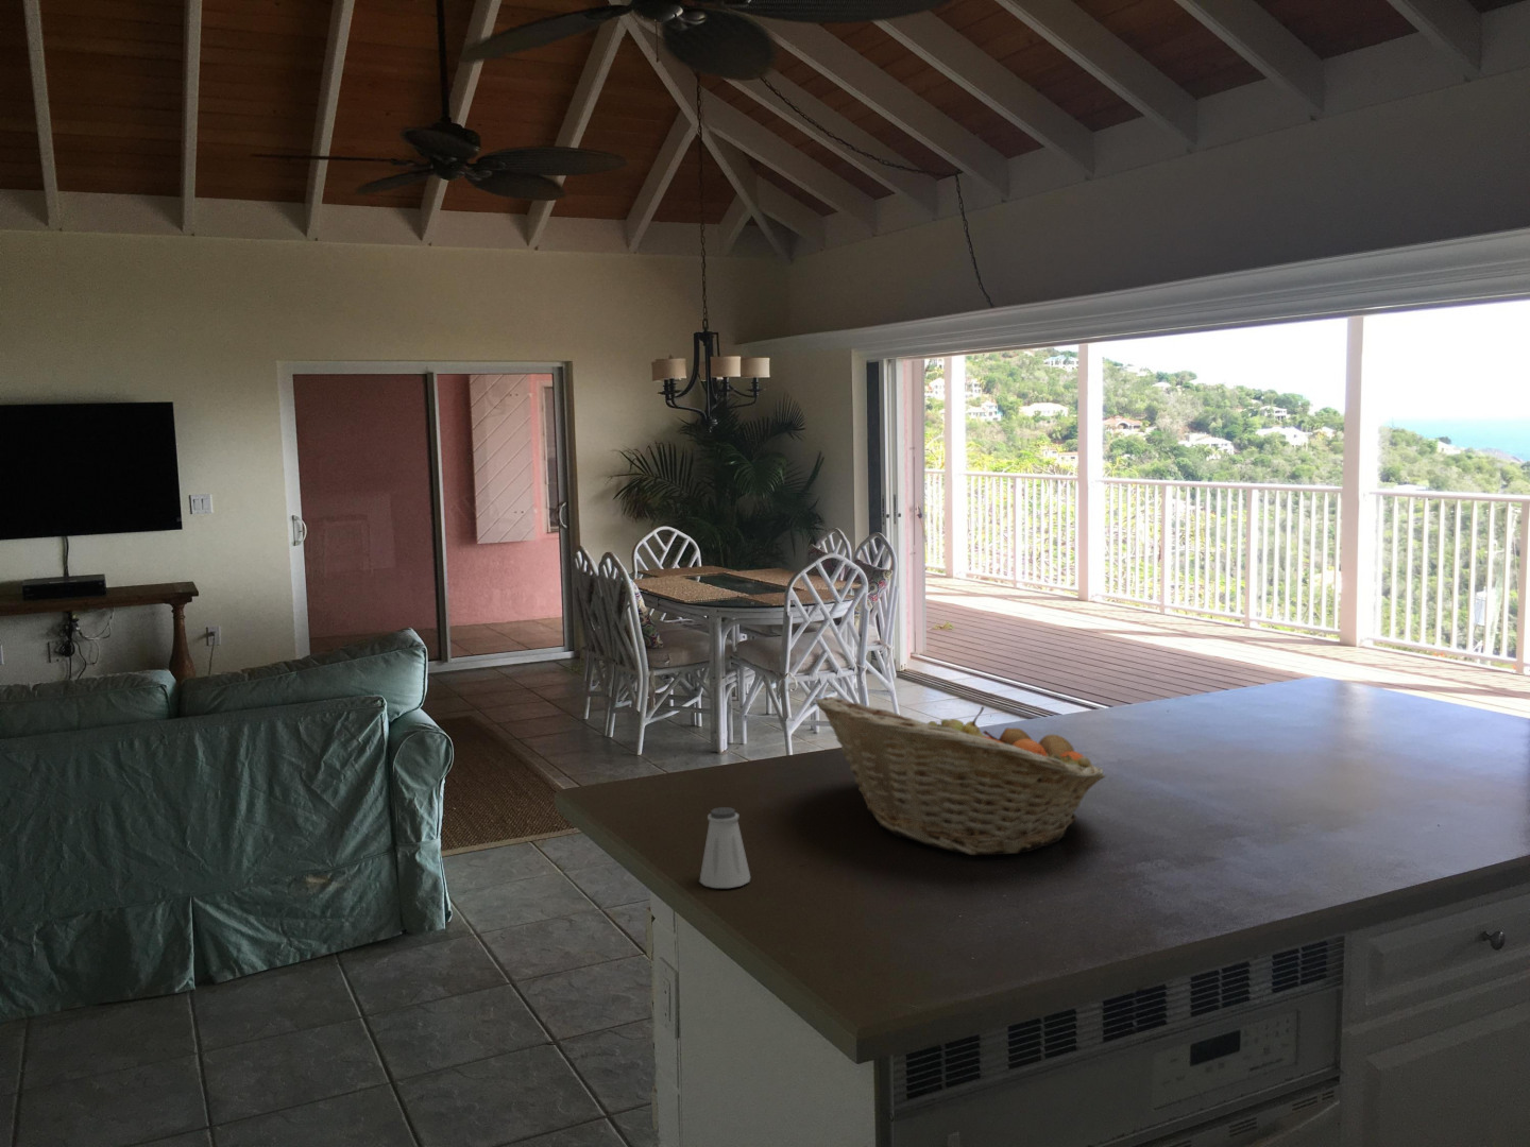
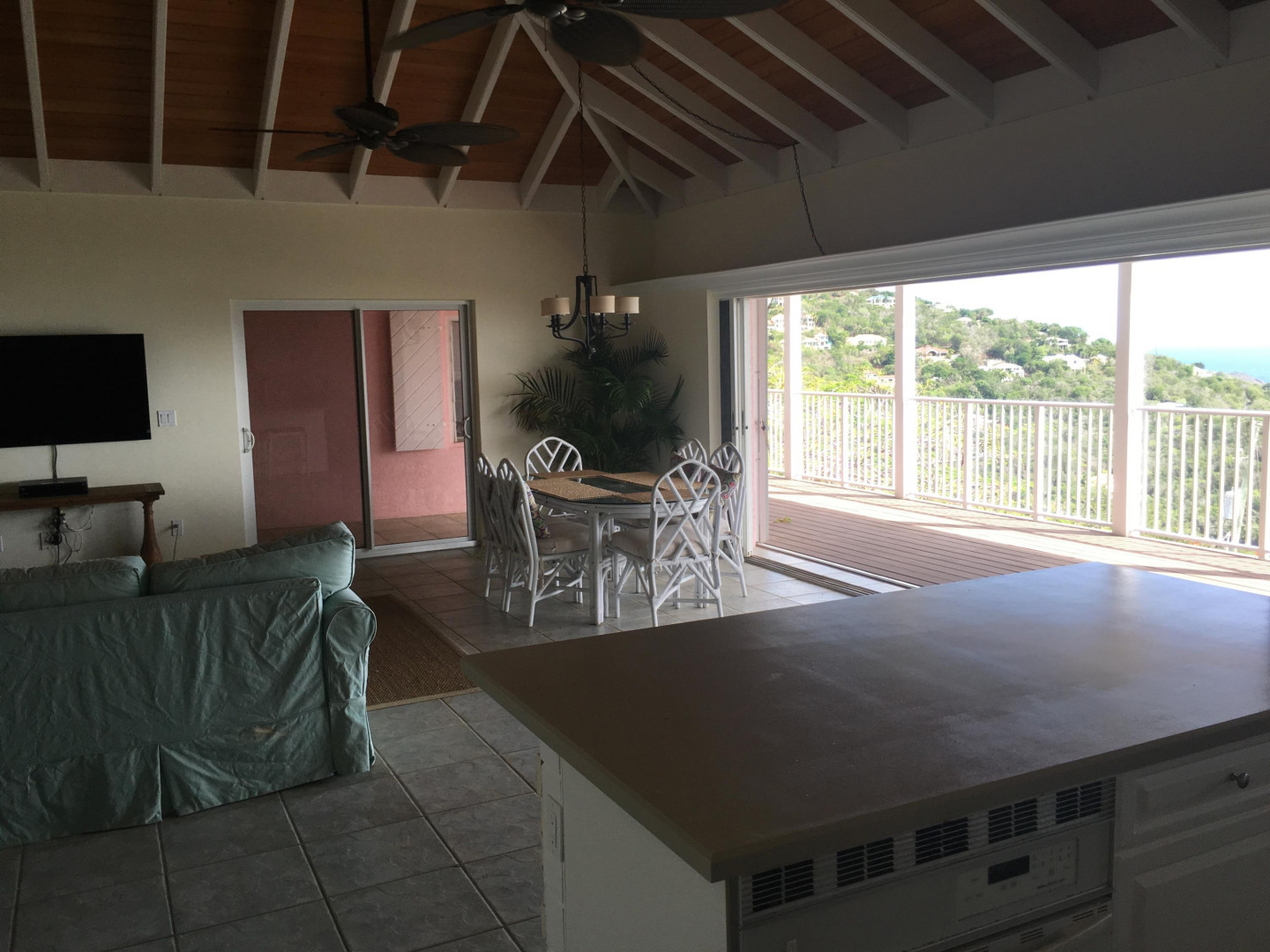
- saltshaker [698,806,752,889]
- fruit basket [814,695,1107,855]
